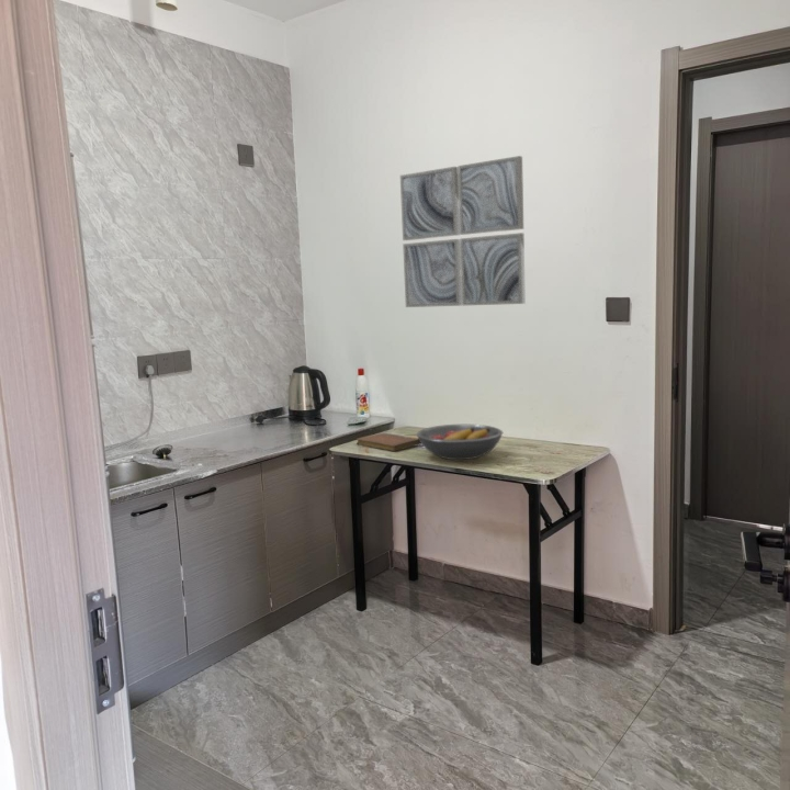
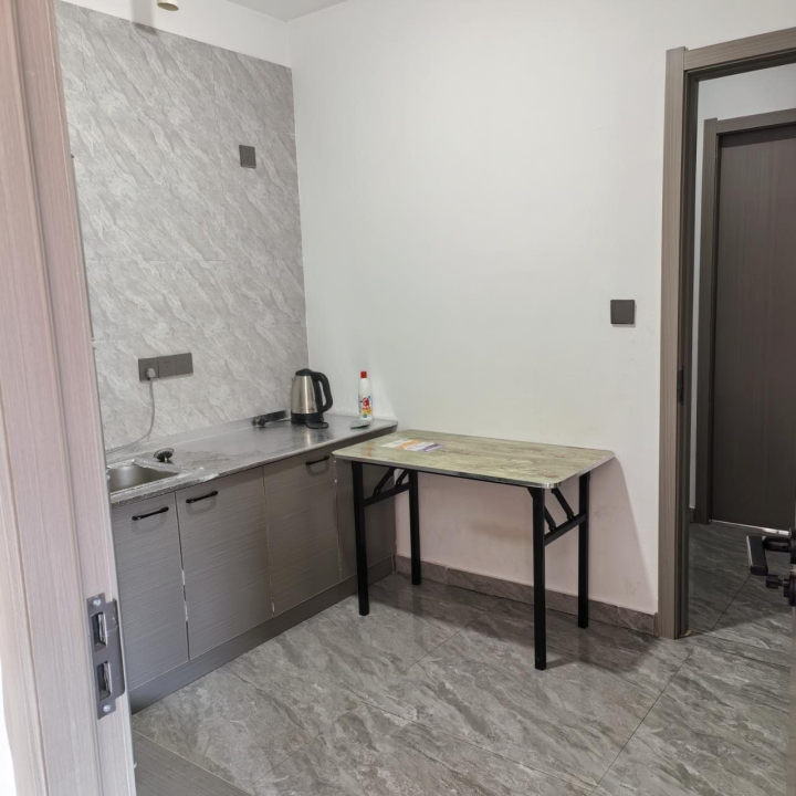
- fruit bowl [416,424,504,461]
- notebook [356,432,422,452]
- wall art [399,155,527,308]
